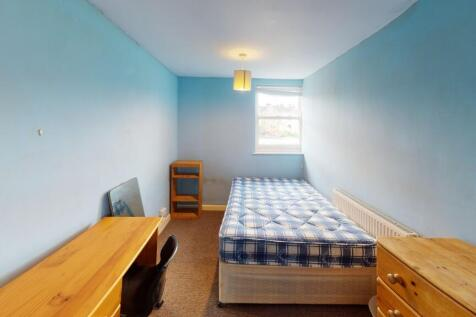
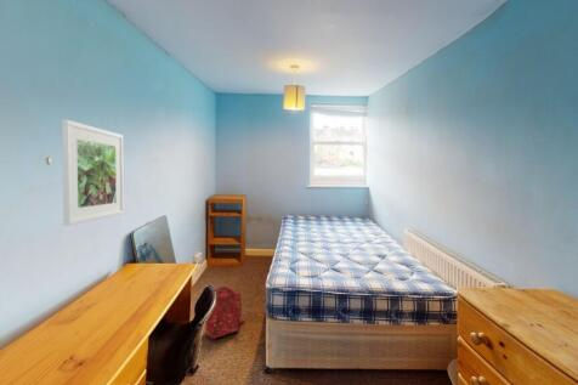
+ backpack [204,285,248,341]
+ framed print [61,118,125,227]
